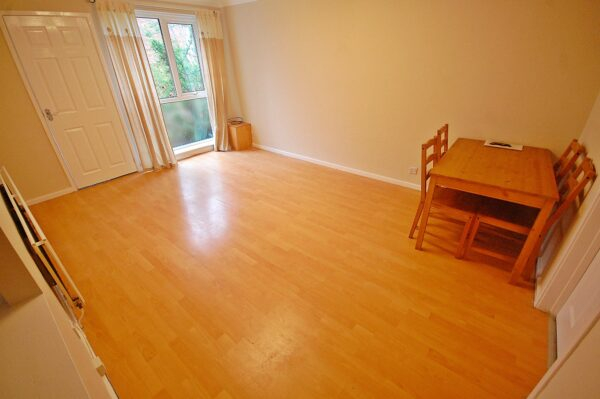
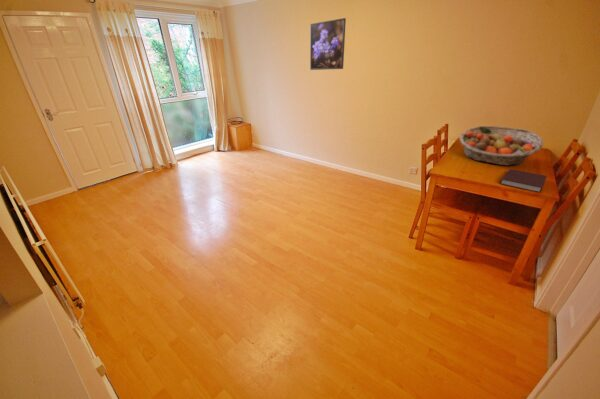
+ notebook [499,168,548,193]
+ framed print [309,17,347,71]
+ fruit basket [458,125,544,166]
